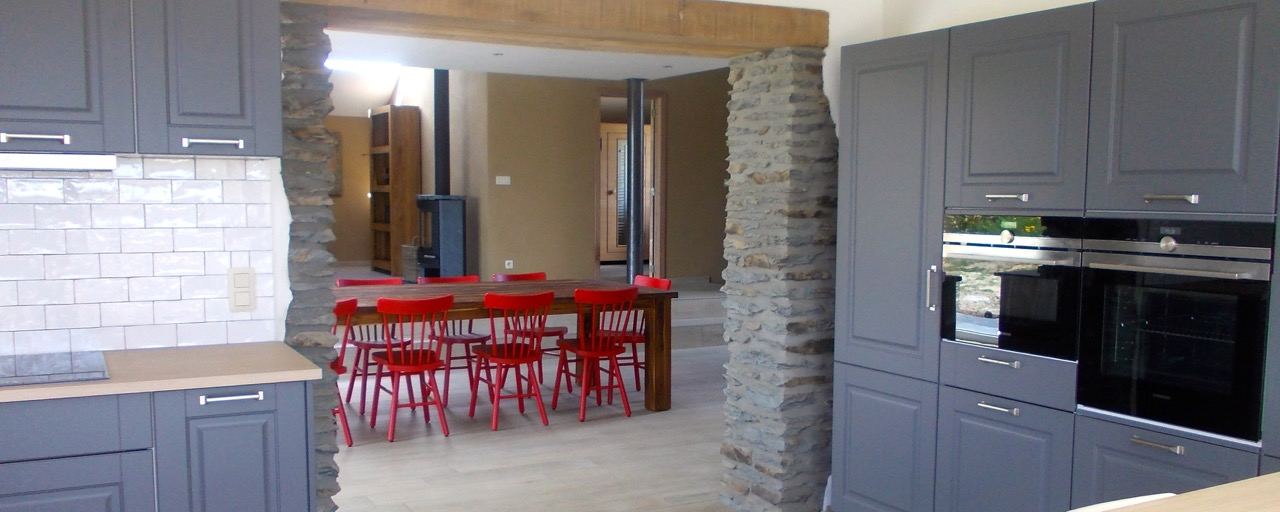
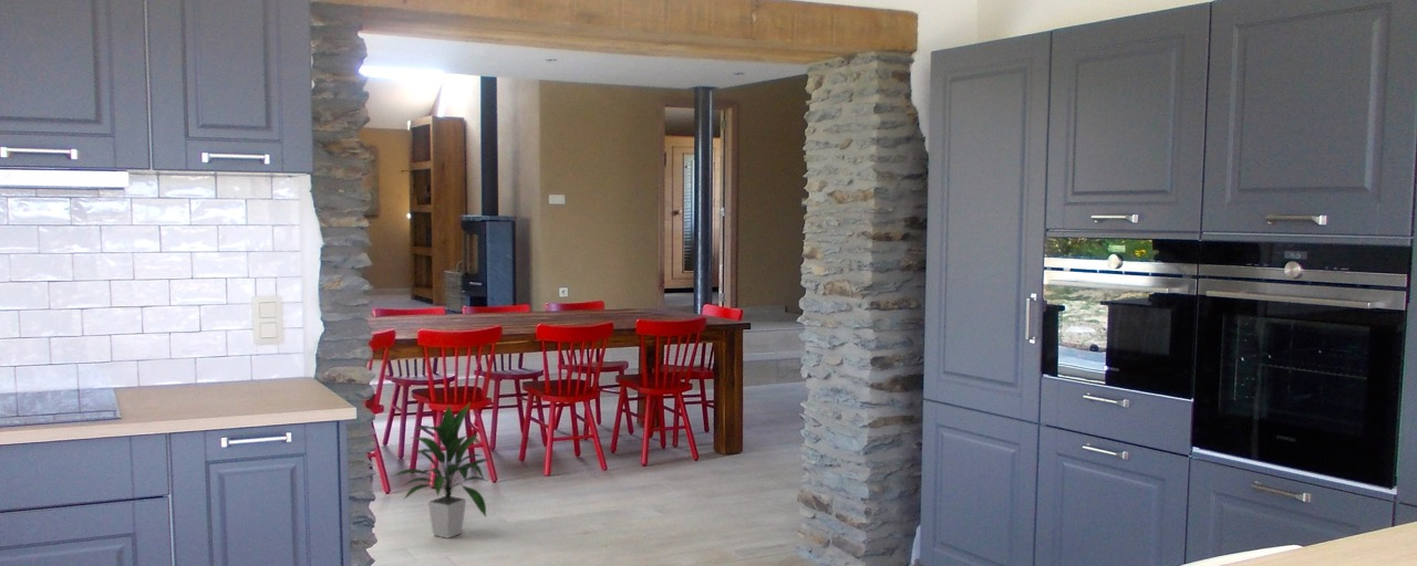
+ indoor plant [392,401,492,539]
